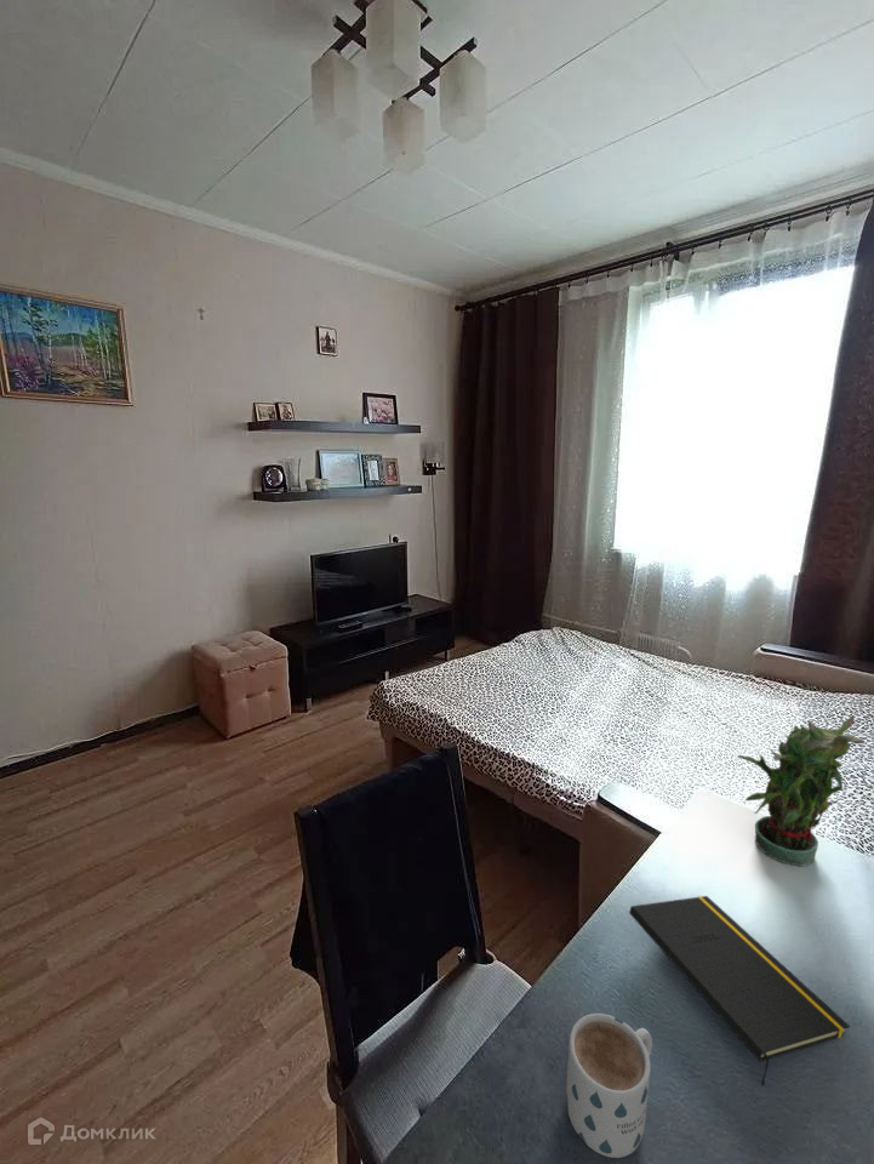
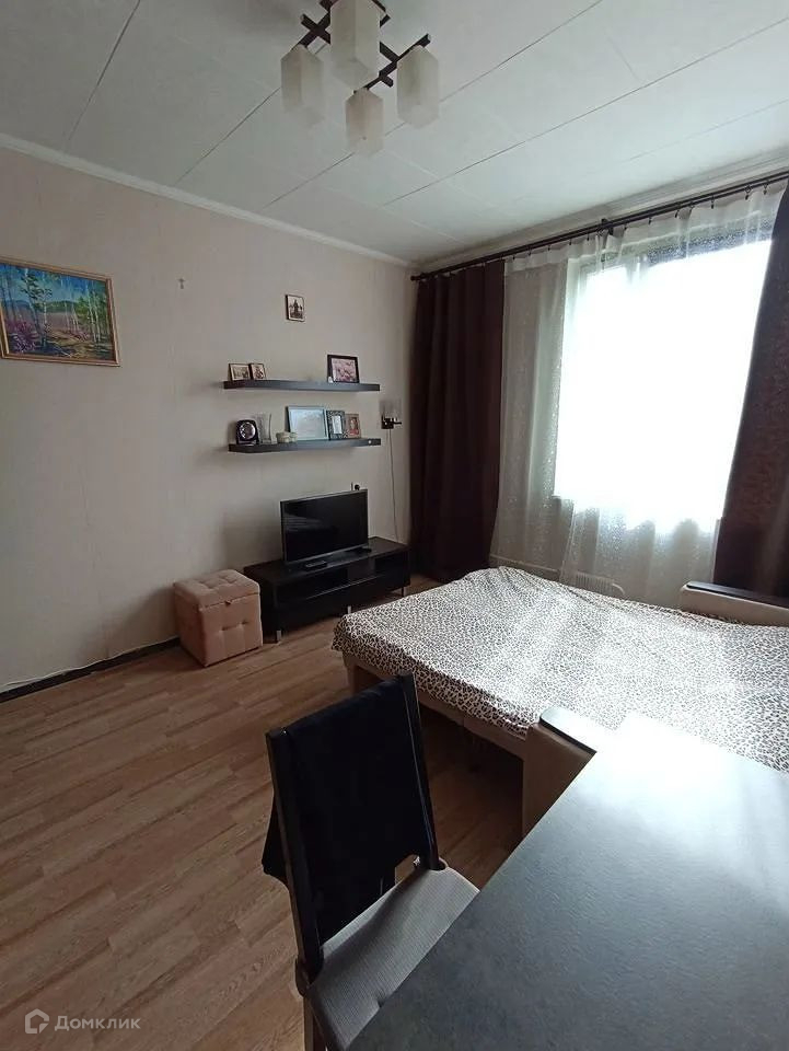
- mug [565,1012,653,1159]
- potted plant [736,715,864,868]
- notepad [628,895,851,1086]
